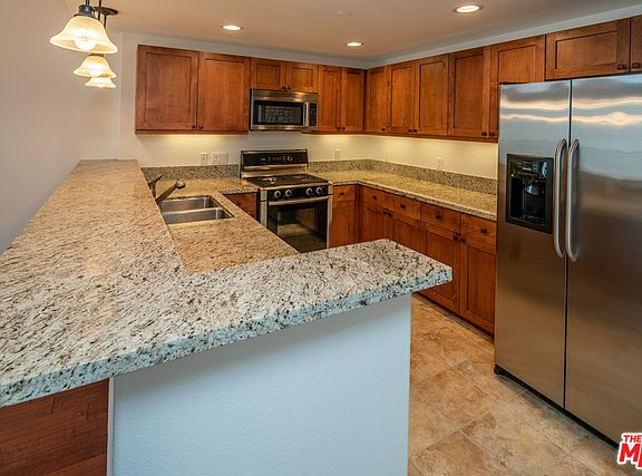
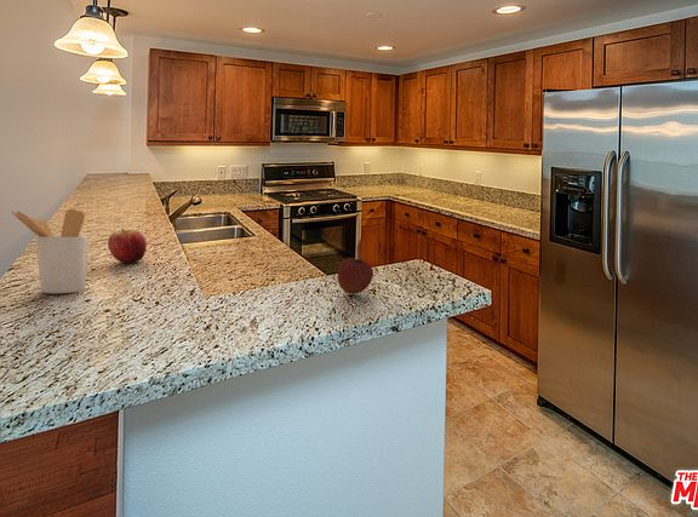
+ utensil holder [10,208,90,294]
+ apple [107,228,148,264]
+ fruit [336,257,374,295]
